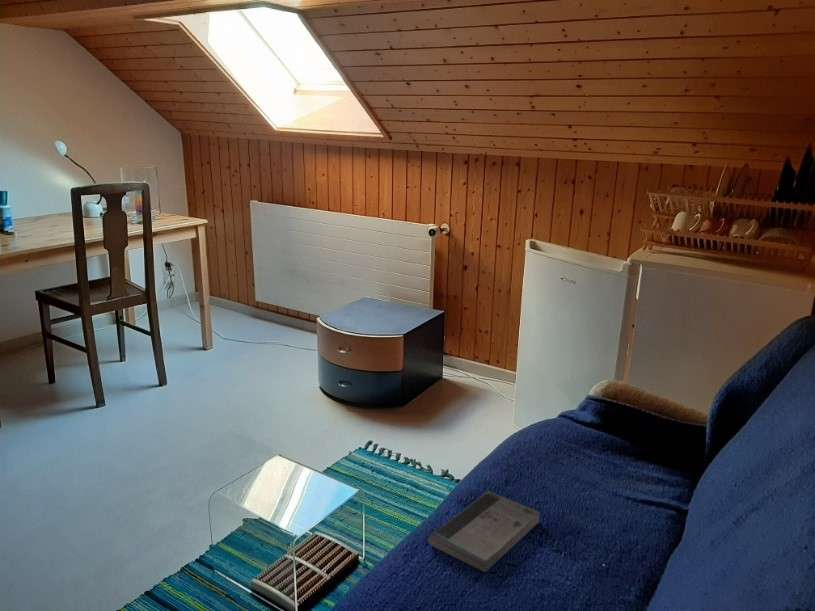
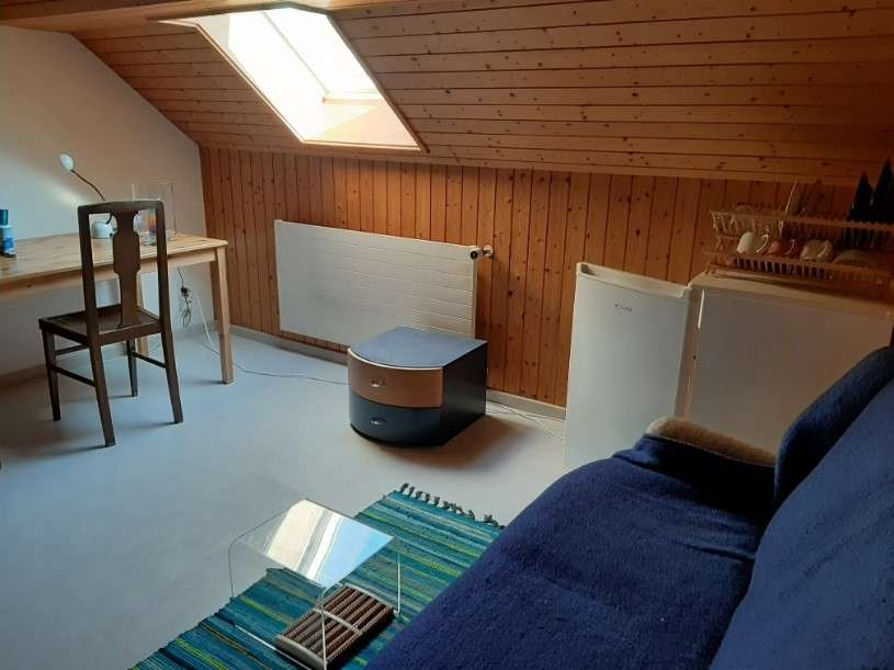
- book [427,490,541,574]
